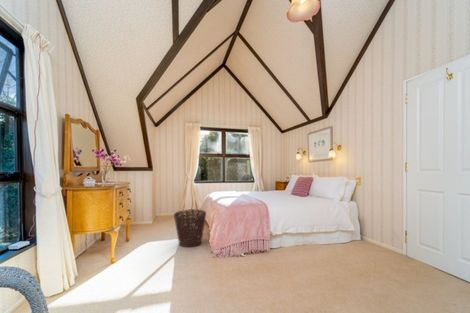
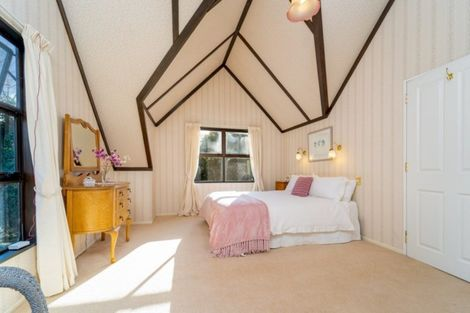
- basket [173,208,207,248]
